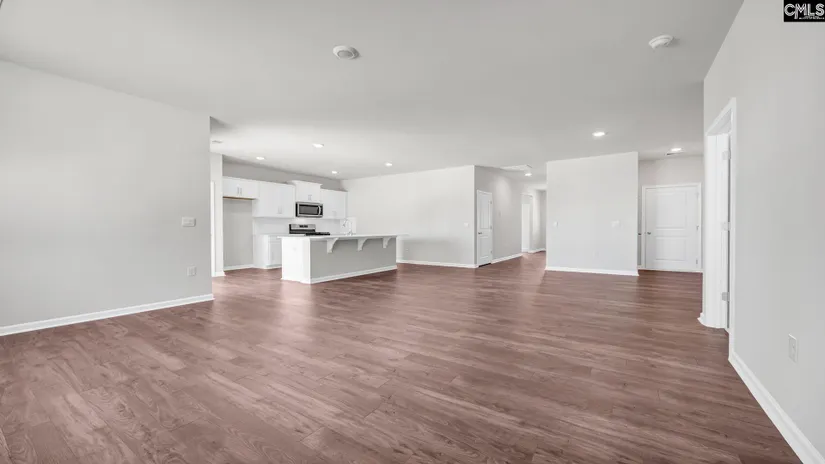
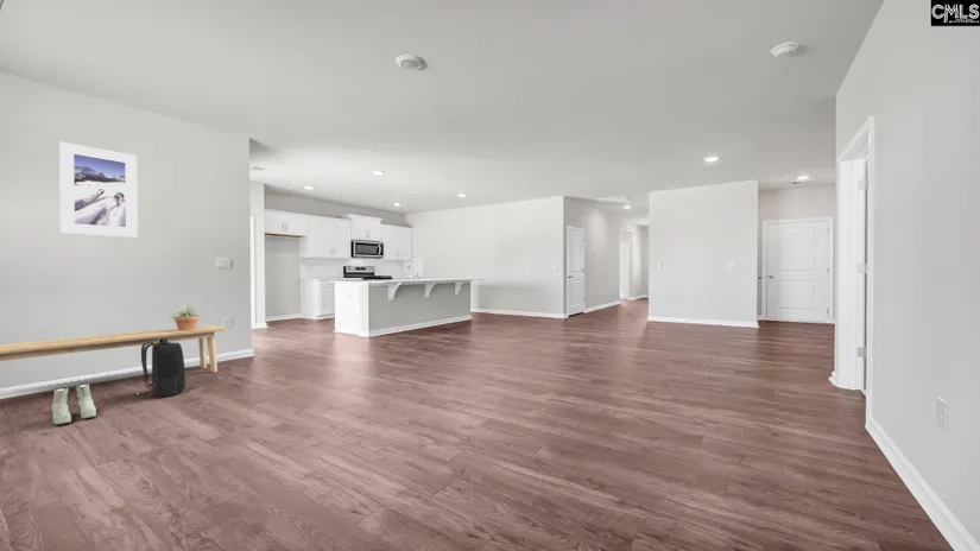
+ backpack [132,338,186,400]
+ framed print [58,140,139,238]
+ bench [0,324,228,374]
+ boots [51,382,97,426]
+ potted plant [167,304,203,331]
